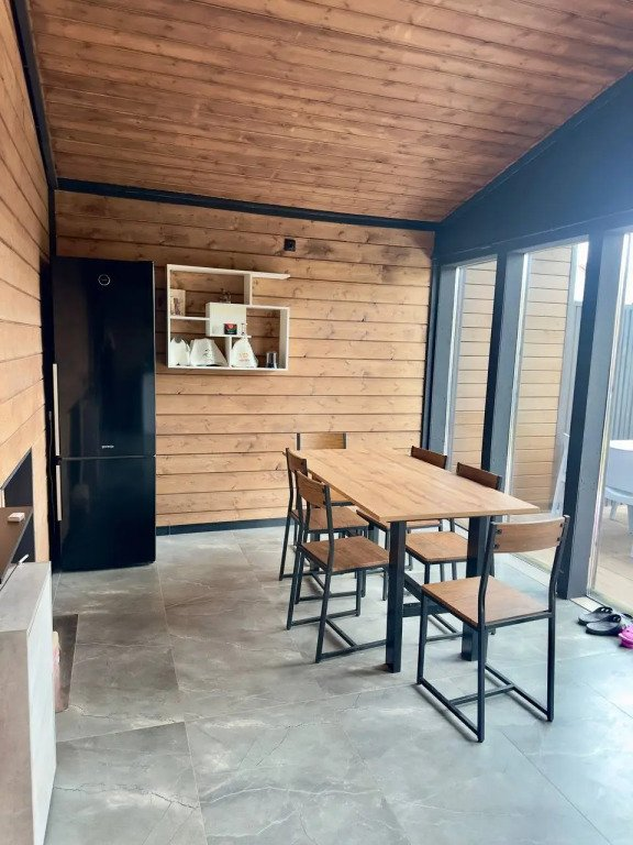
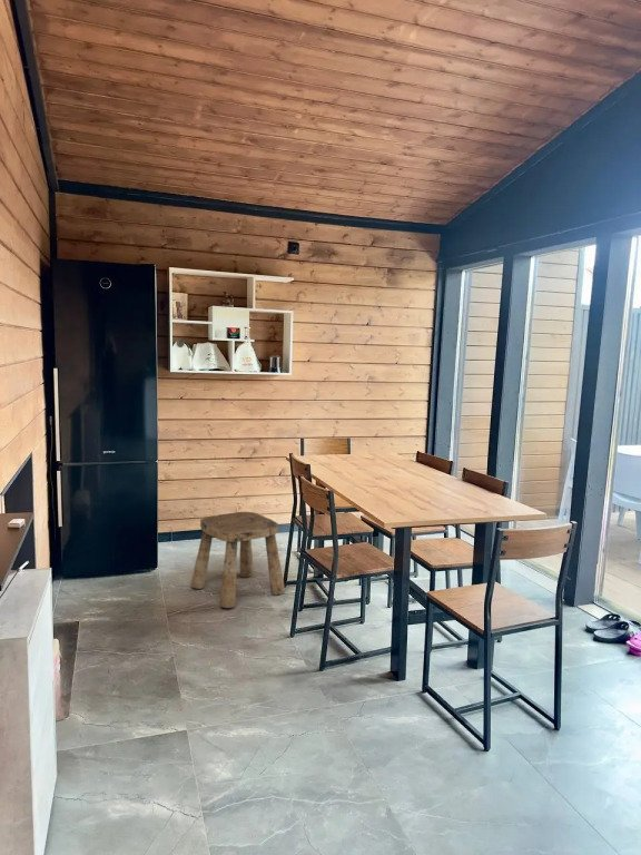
+ stool [190,511,286,609]
